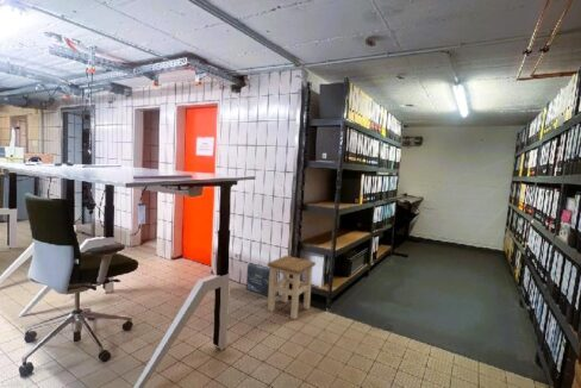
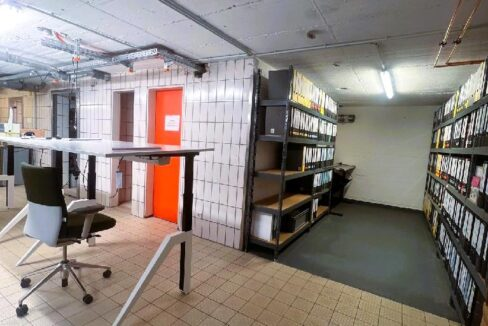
- stool [267,255,317,321]
- box [245,262,280,298]
